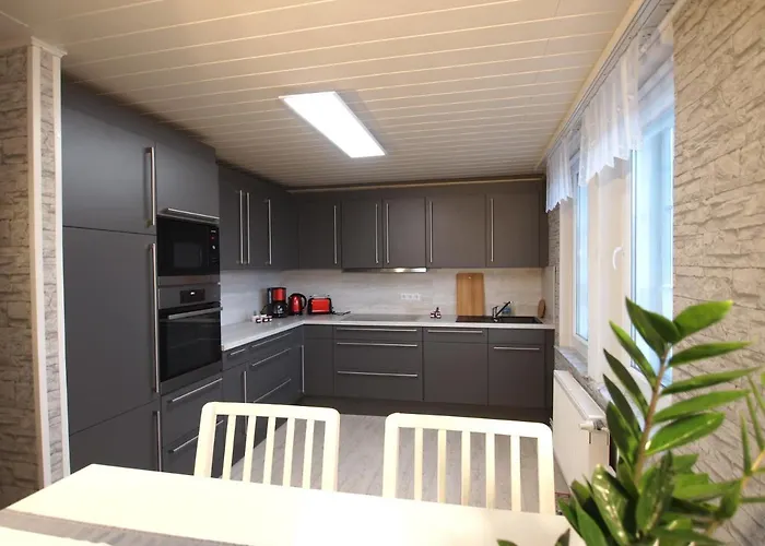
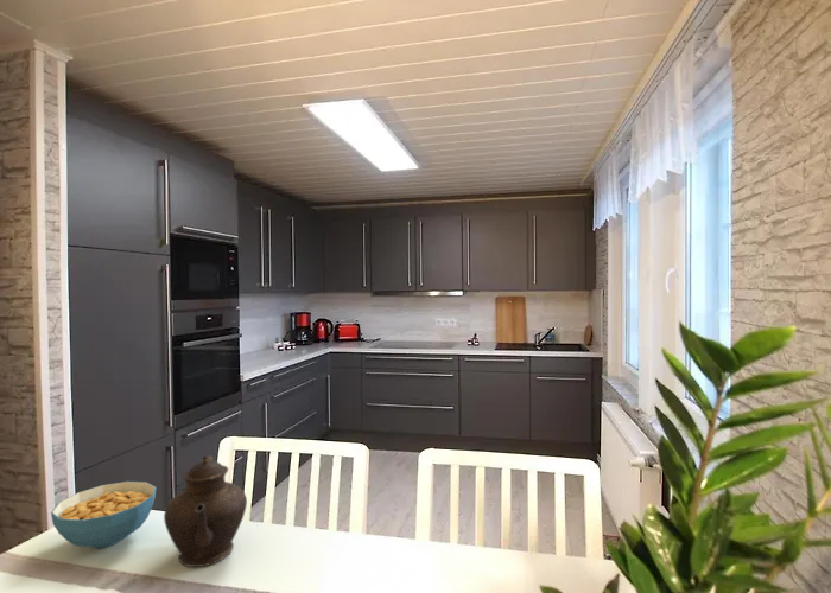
+ teapot [163,454,248,568]
+ cereal bowl [50,480,157,549]
